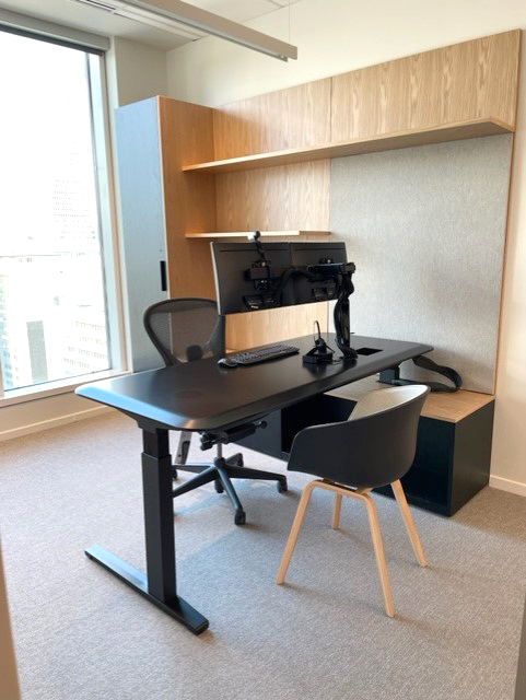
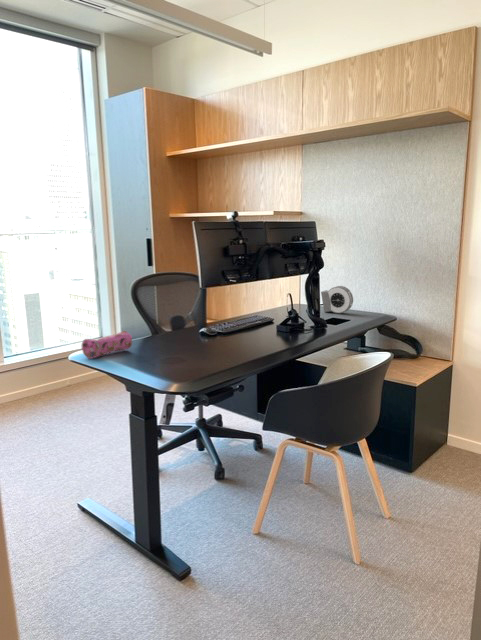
+ alarm clock [320,285,354,314]
+ pencil case [81,330,133,360]
